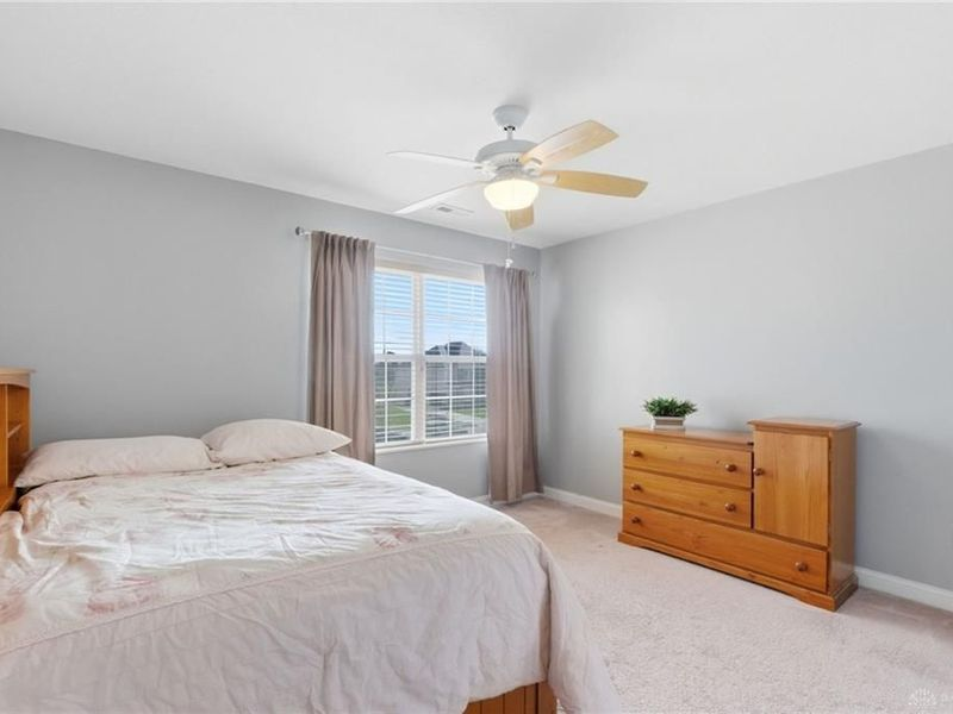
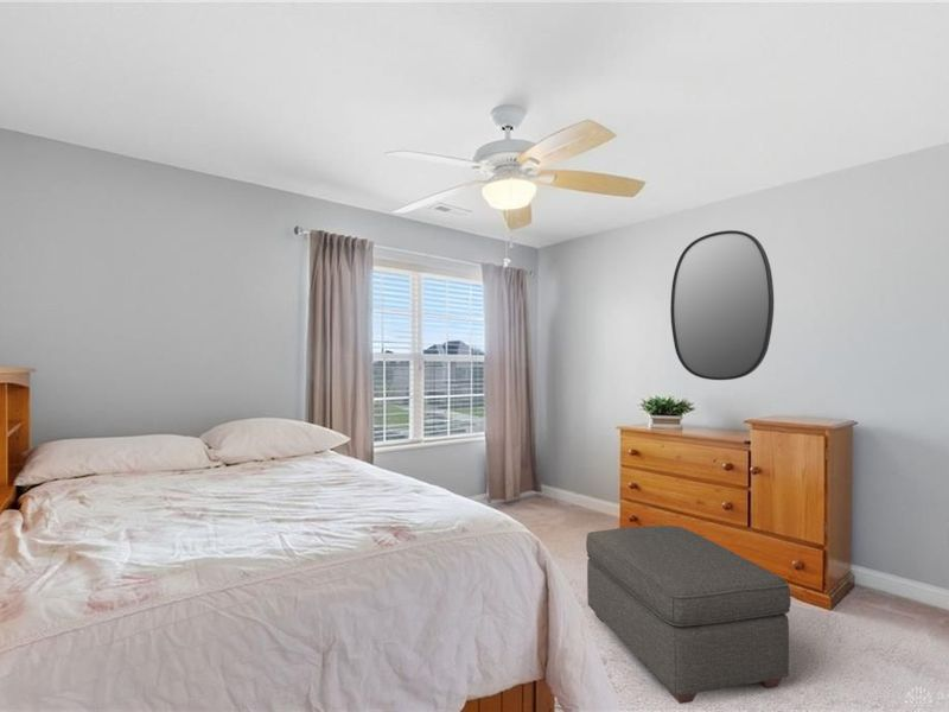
+ home mirror [669,229,775,381]
+ ottoman [585,525,792,705]
